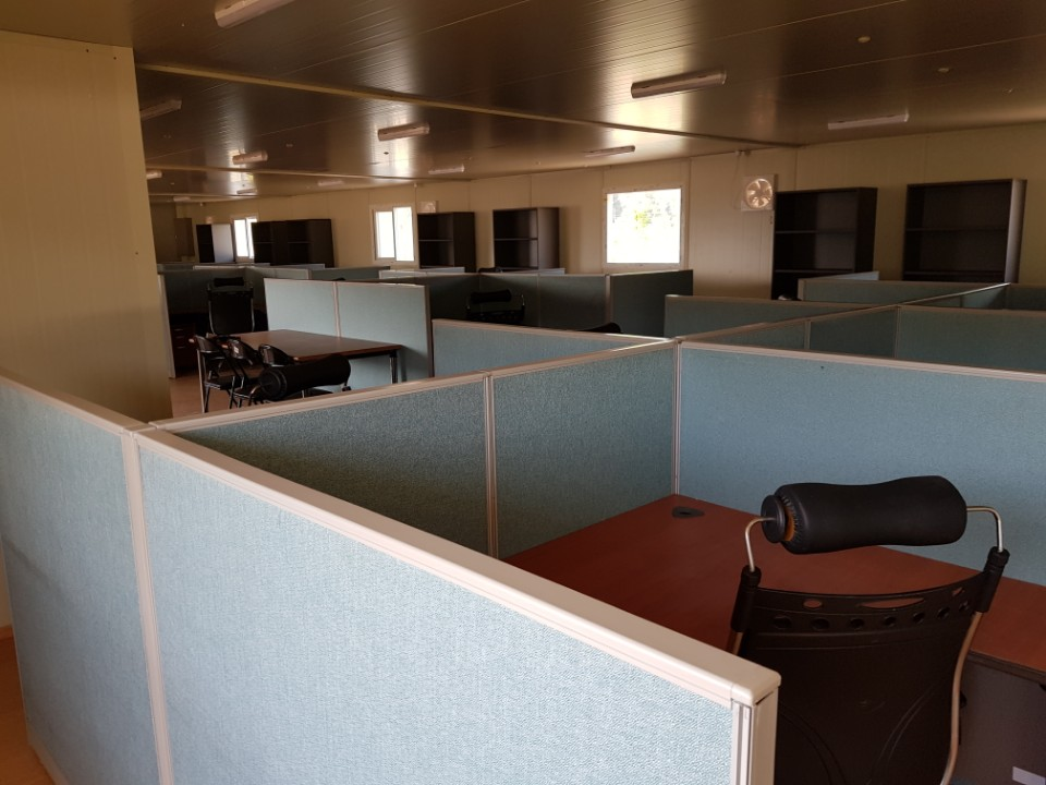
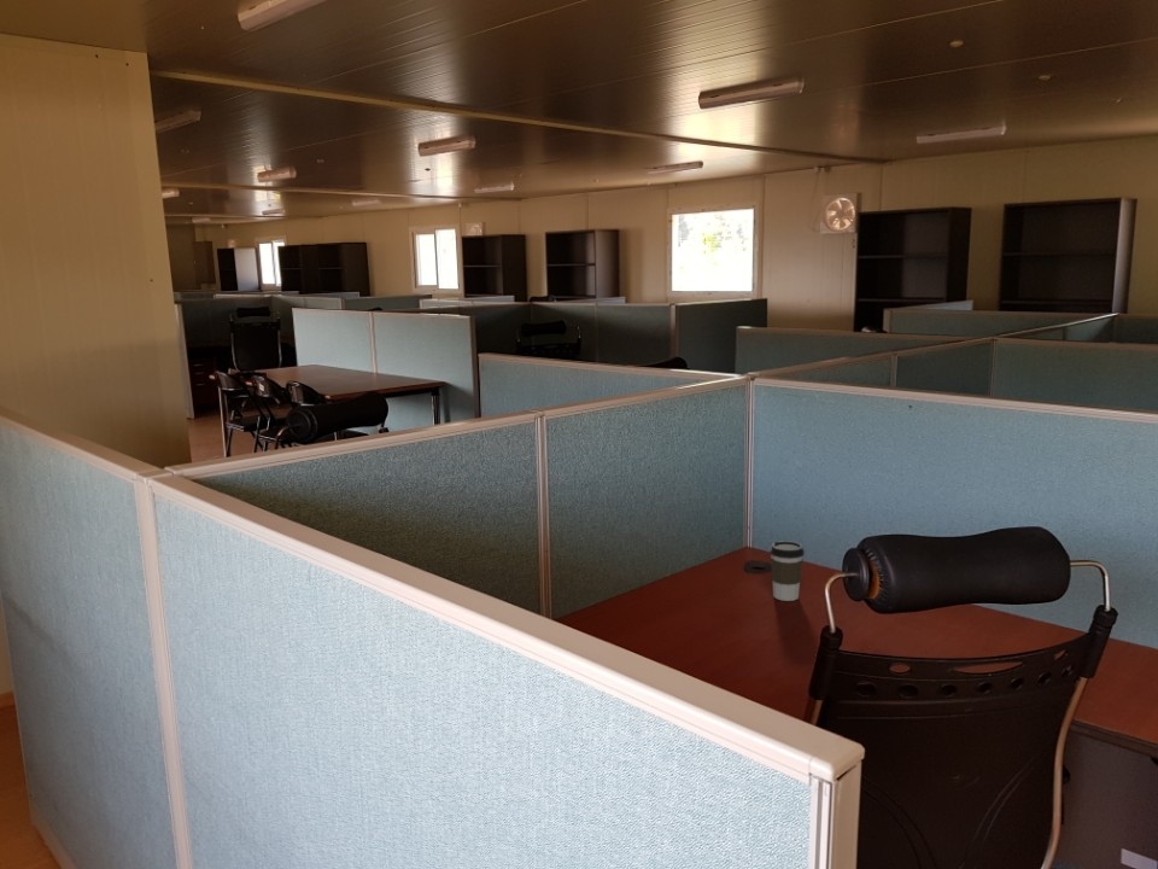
+ coffee cup [768,540,806,602]
